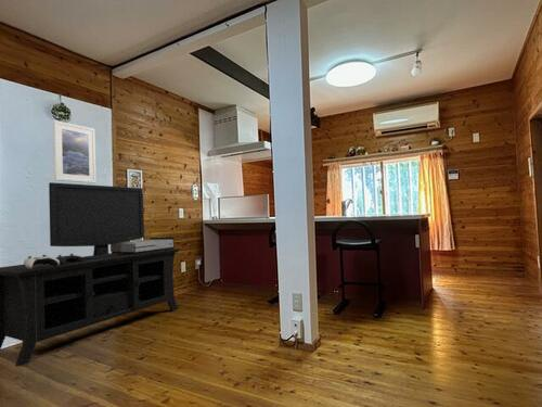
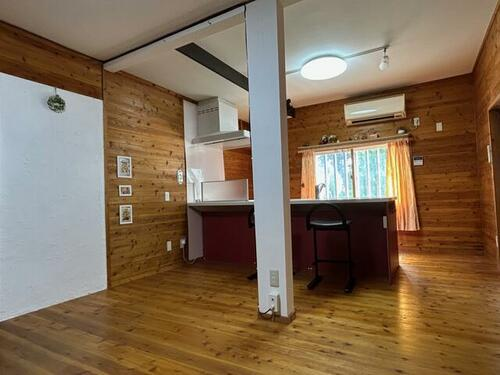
- media console [0,181,182,367]
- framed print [52,119,98,185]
